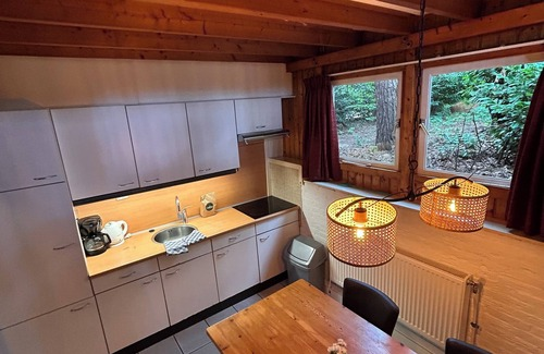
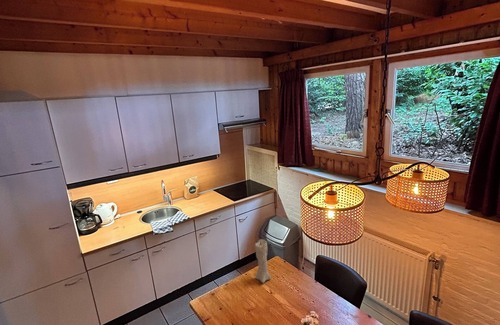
+ candle [254,238,272,284]
